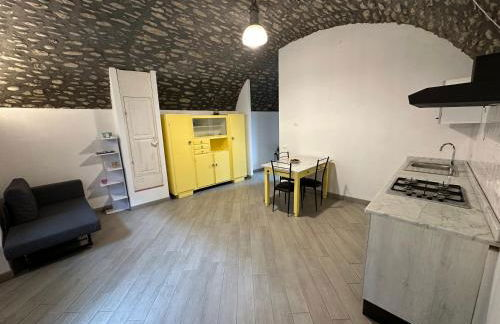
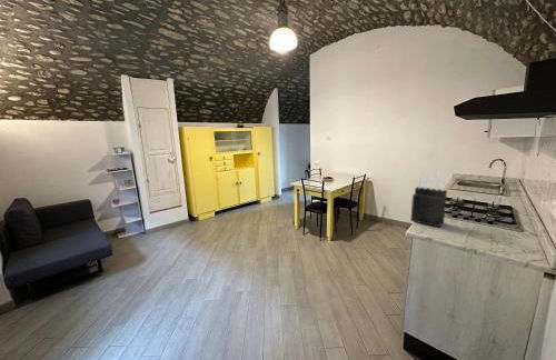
+ knife block [409,170,448,228]
